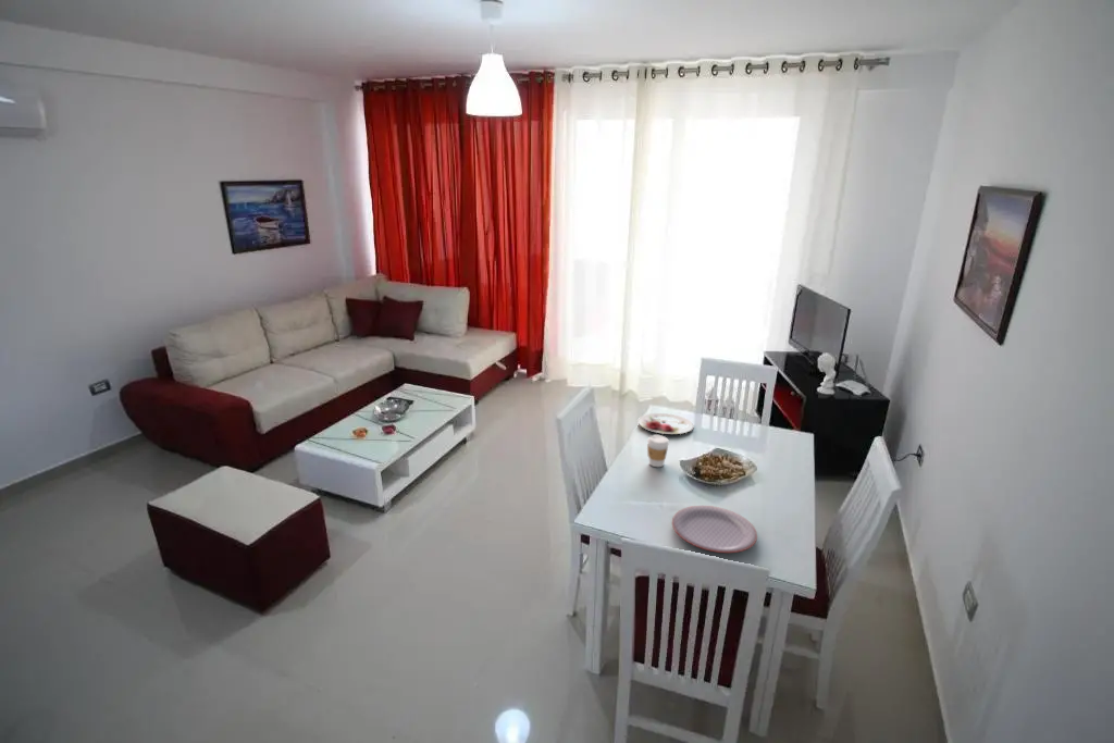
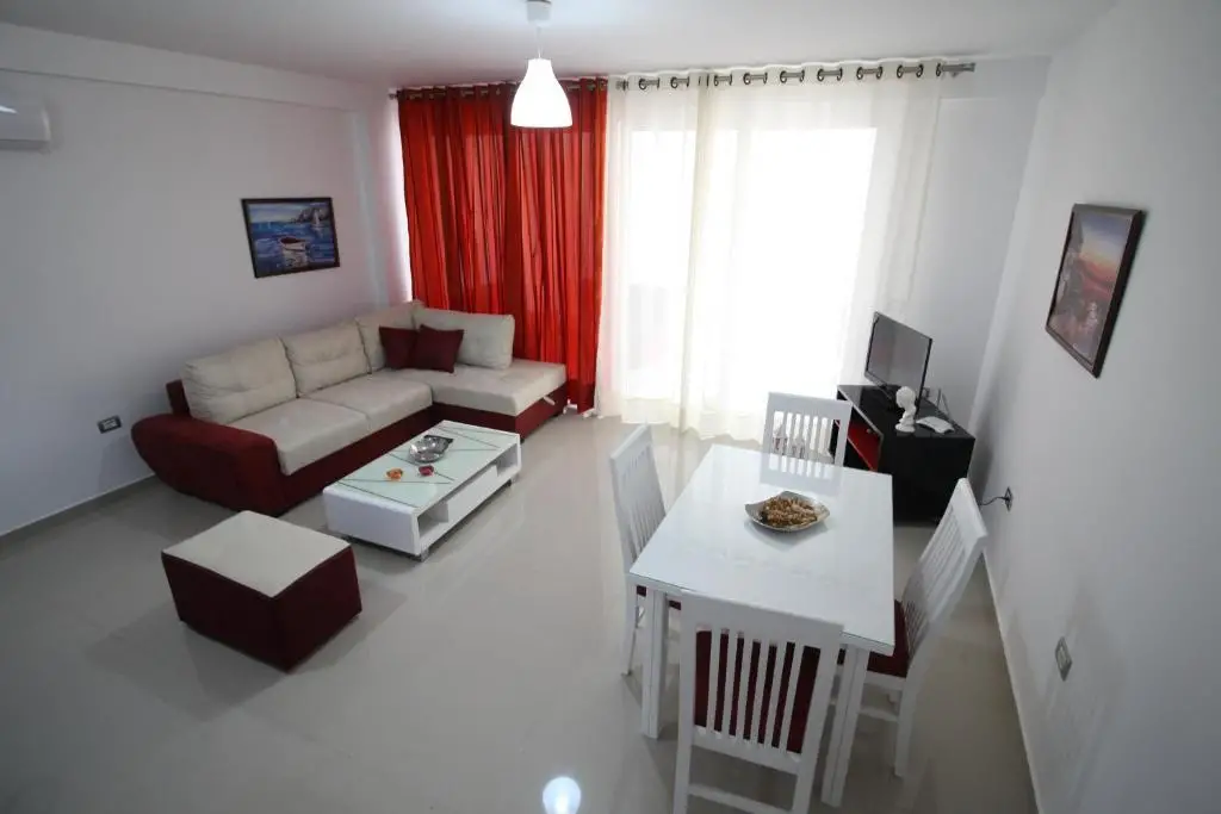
- plate [671,505,758,554]
- plate [636,412,695,435]
- coffee cup [646,434,670,468]
